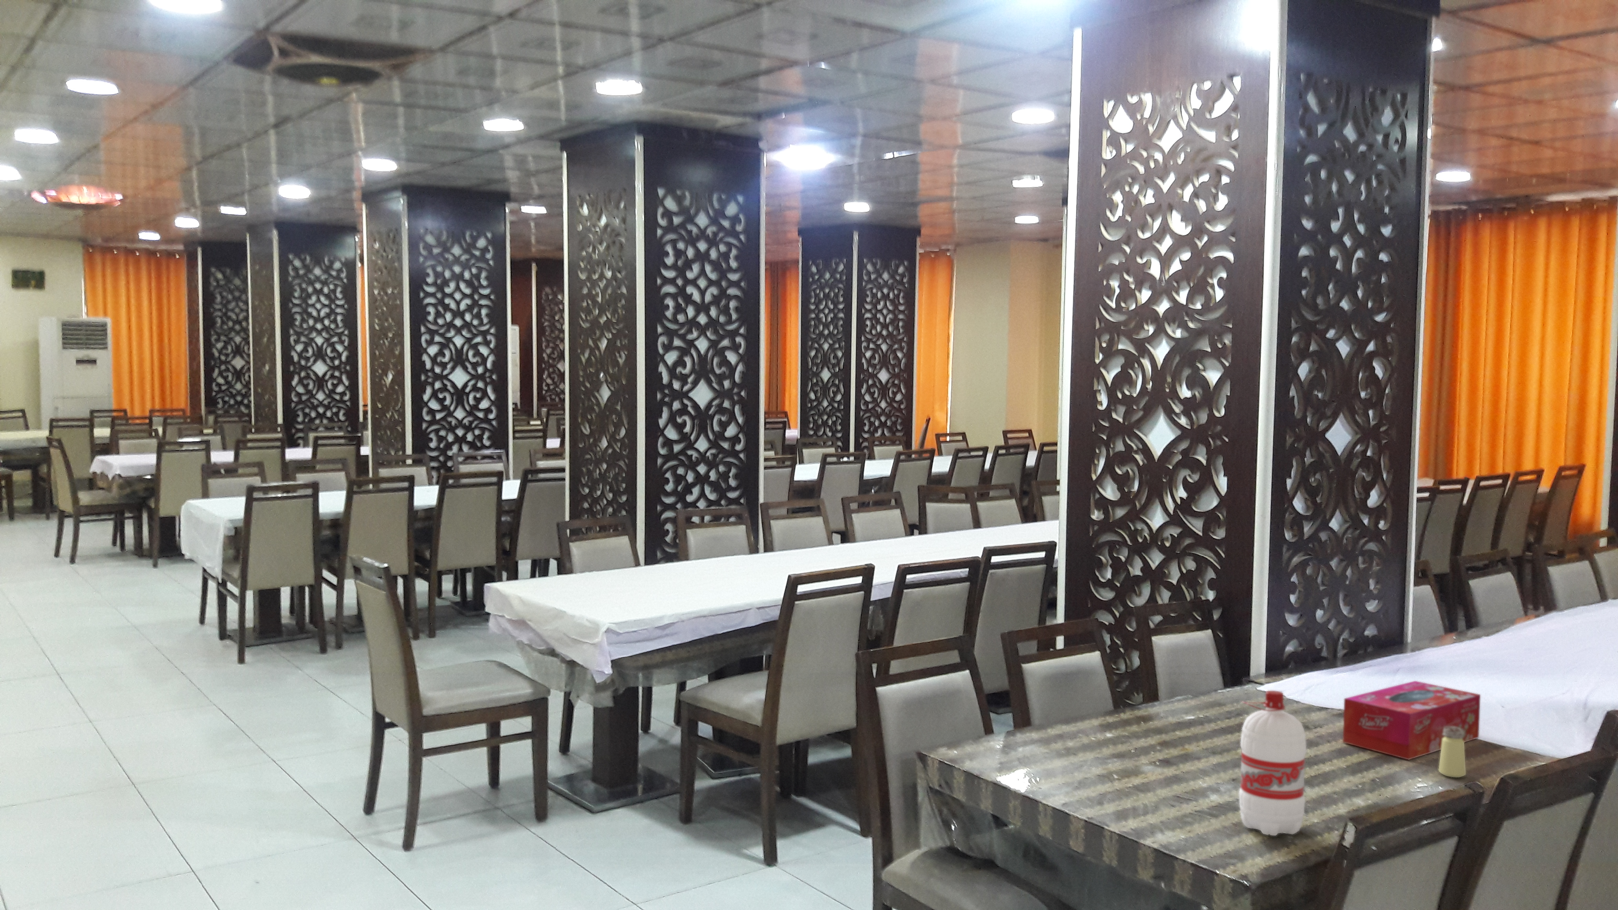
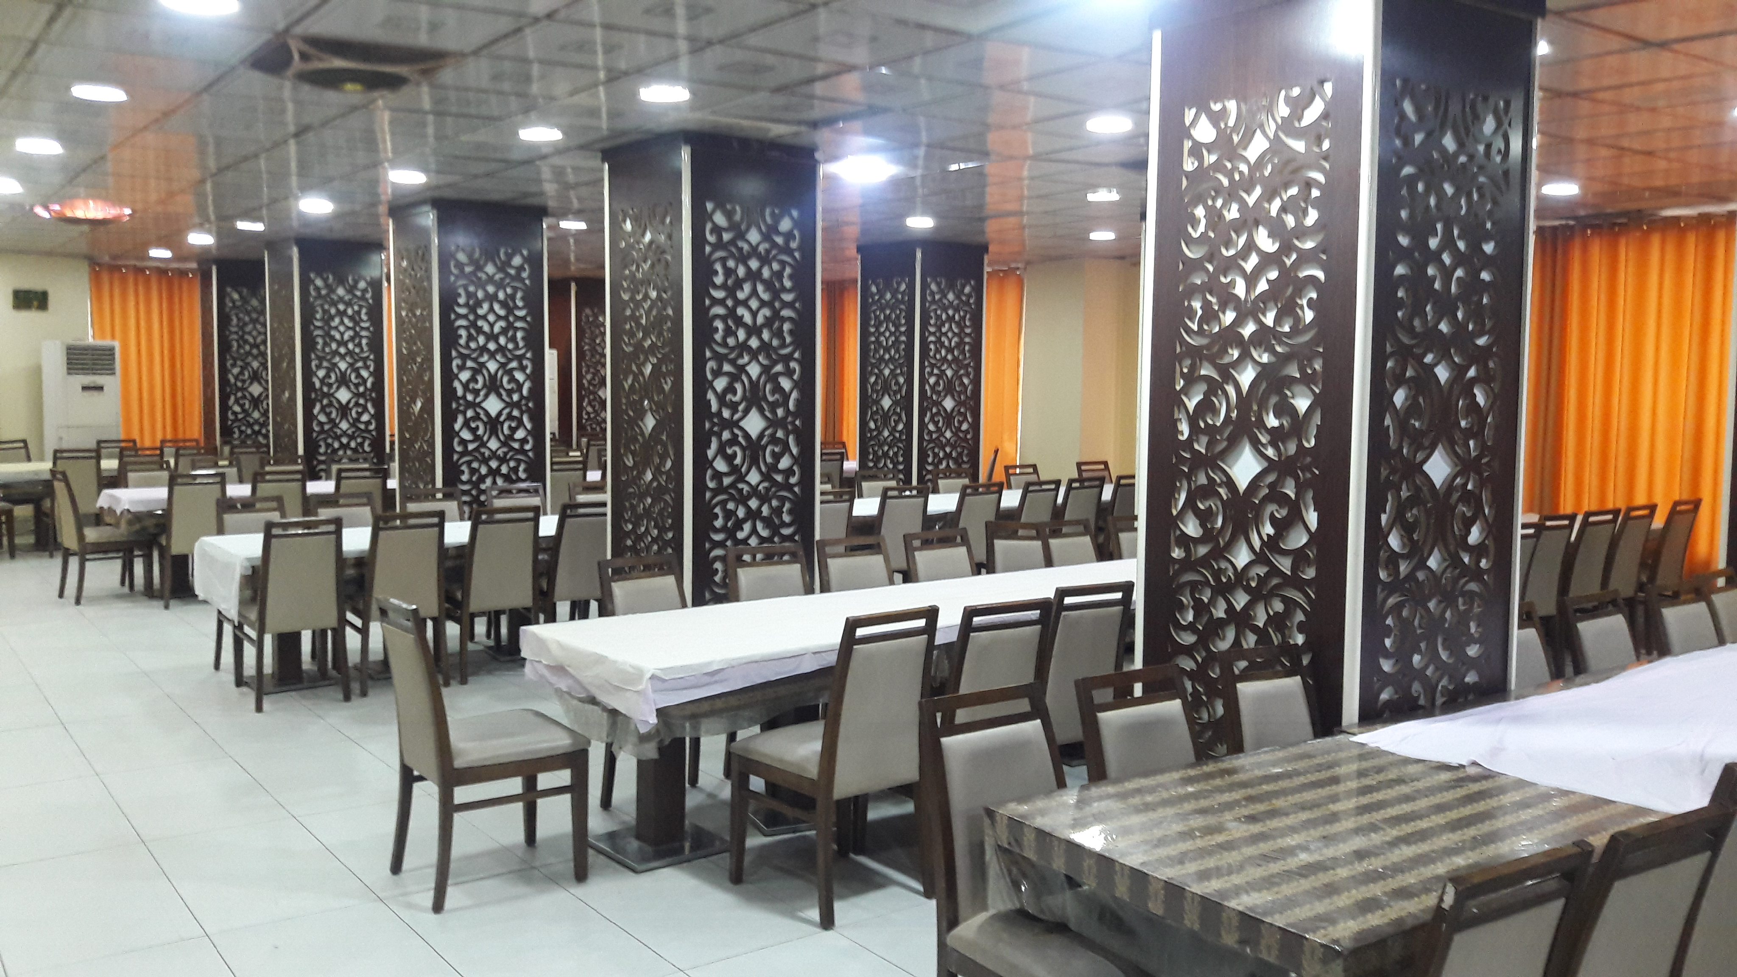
- tissue box [1342,680,1481,760]
- water bottle [1239,690,1307,837]
- saltshaker [1438,727,1467,778]
